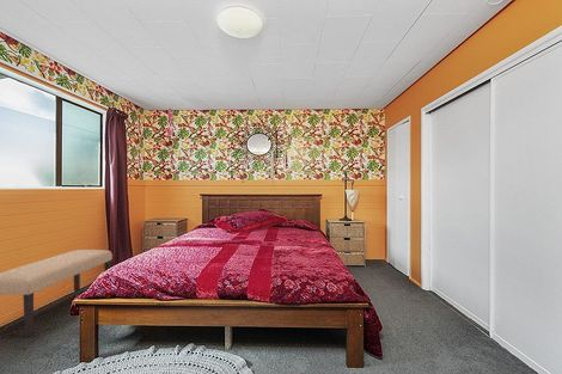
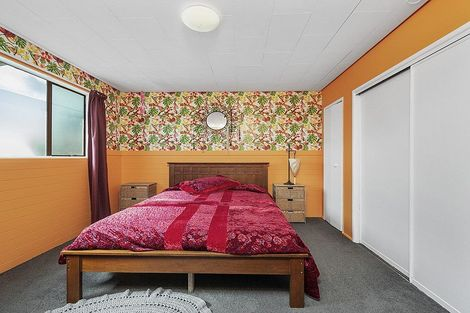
- bench [0,249,114,339]
